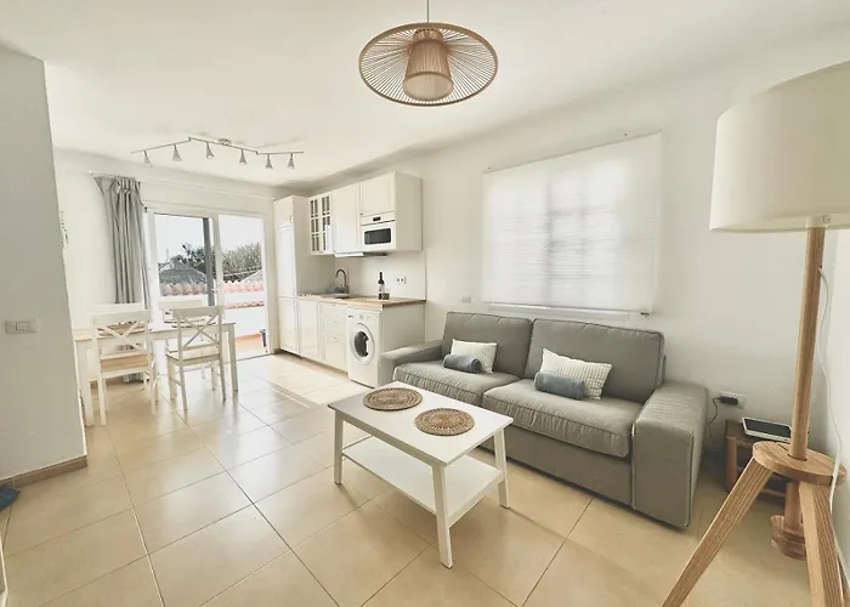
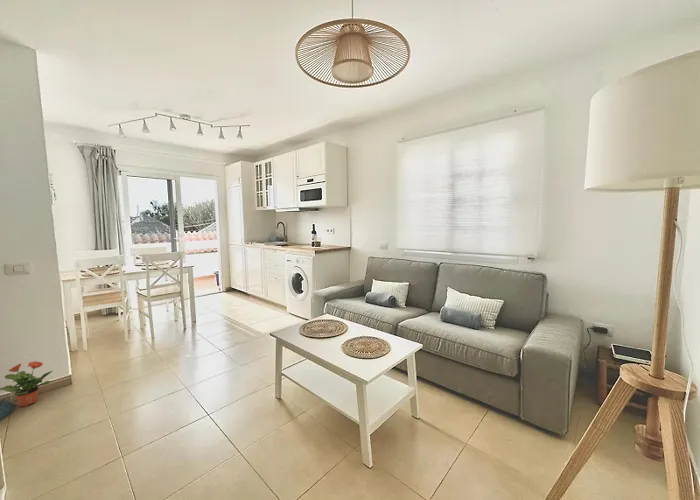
+ potted plant [0,360,53,408]
